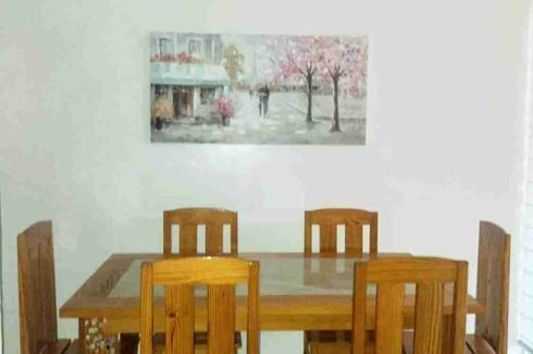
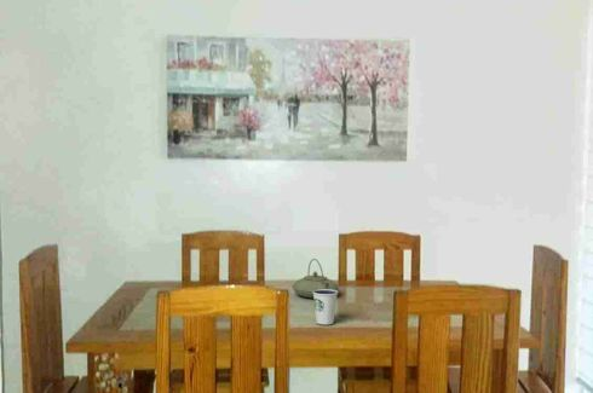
+ teapot [290,258,340,299]
+ dixie cup [312,289,339,325]
